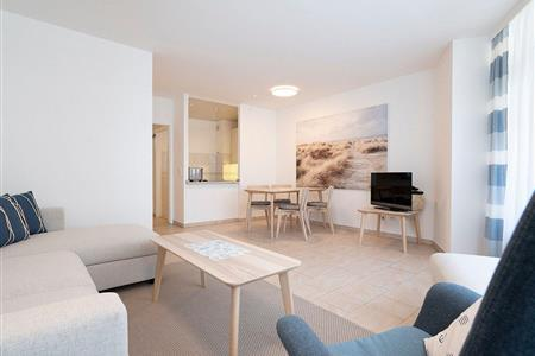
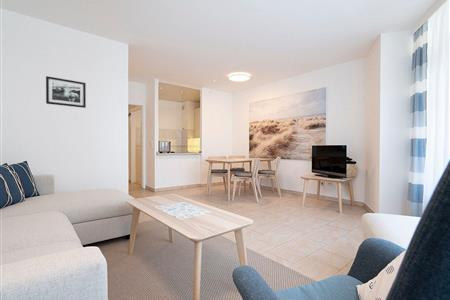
+ picture frame [45,75,87,109]
